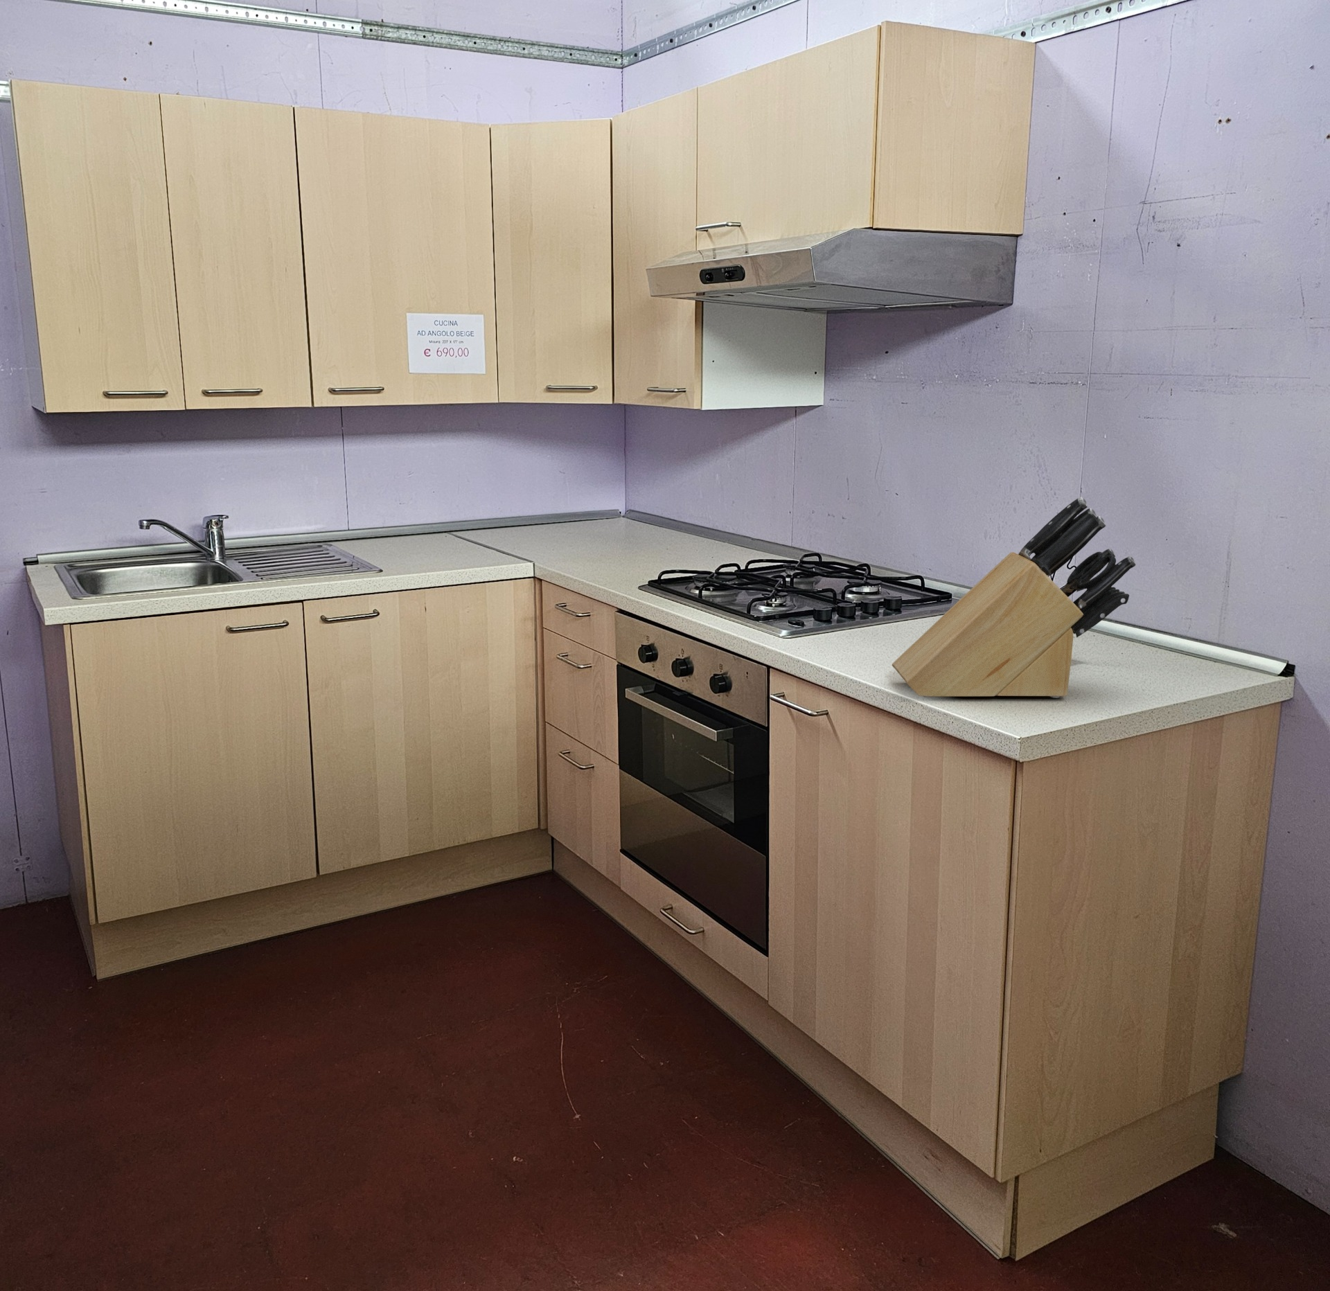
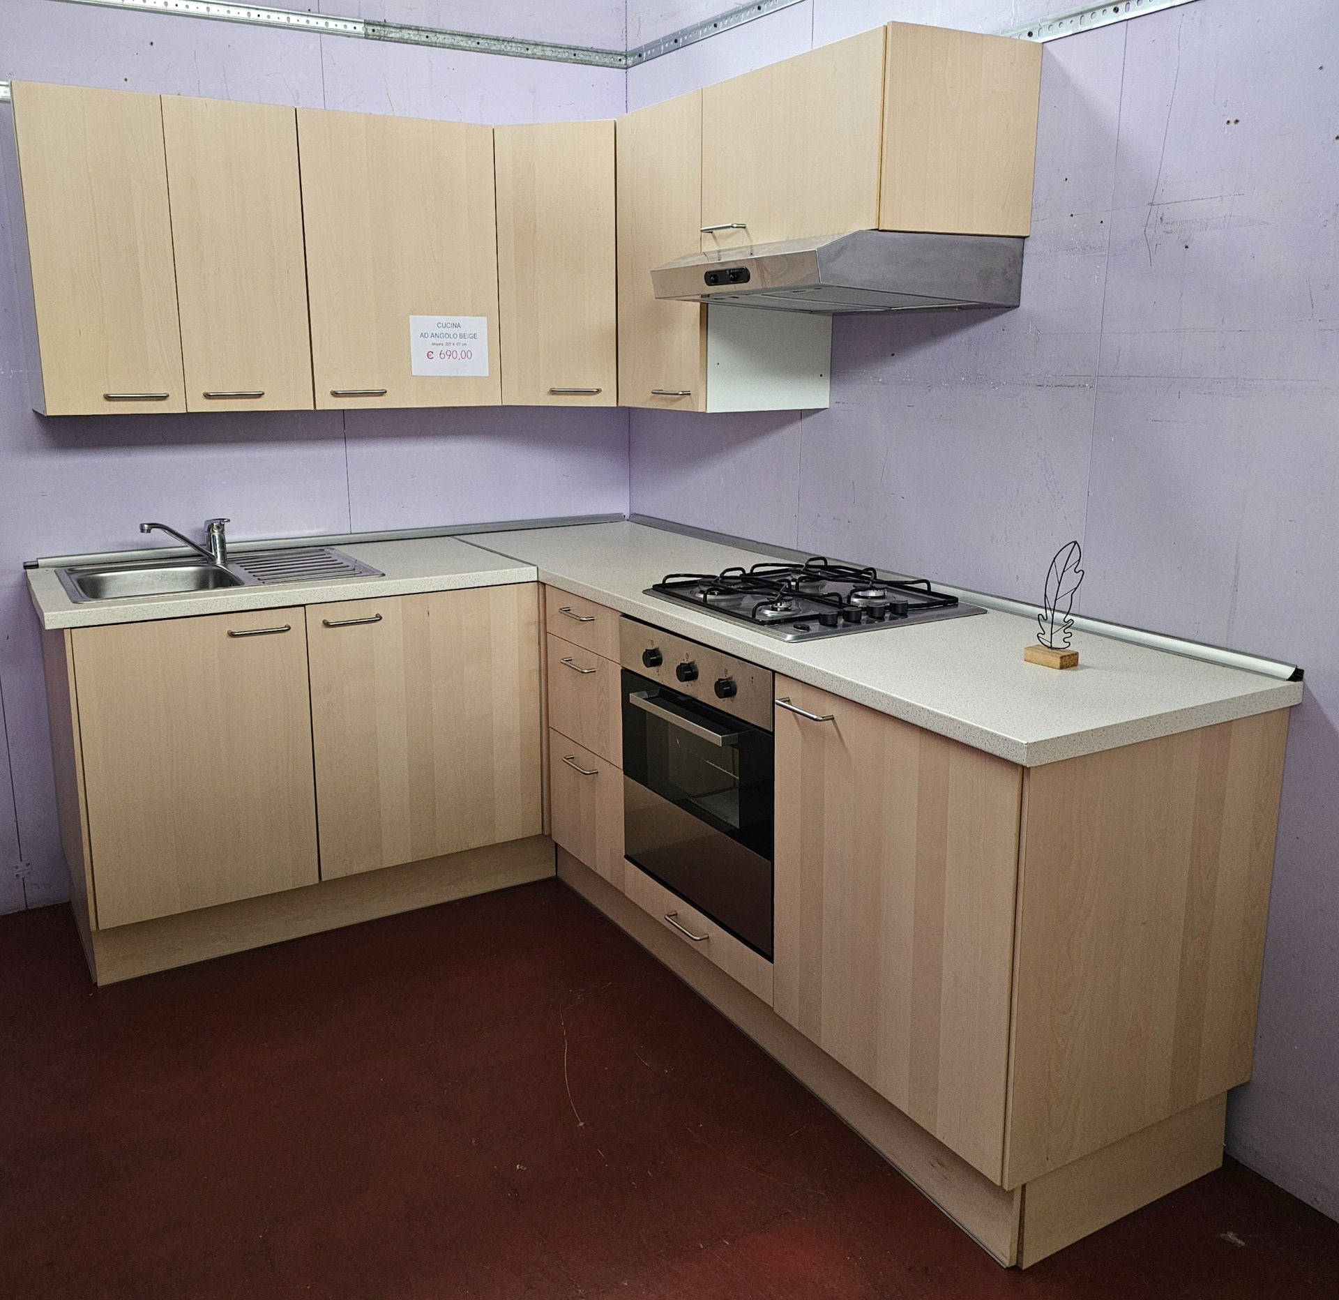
- knife block [892,496,1136,698]
